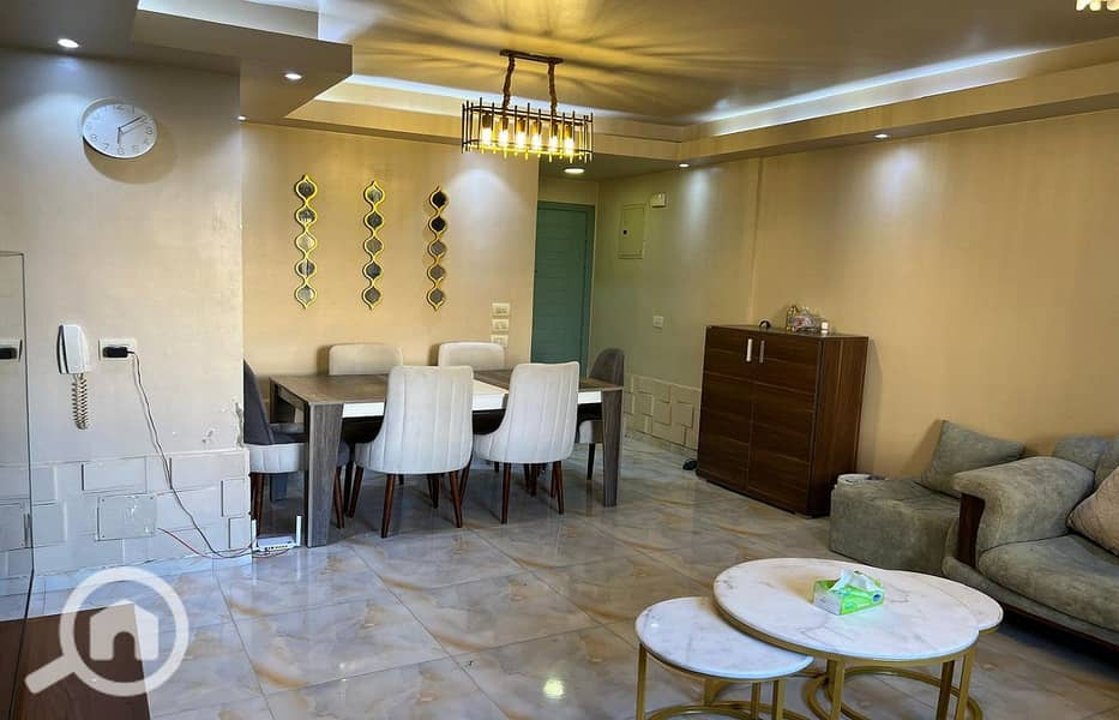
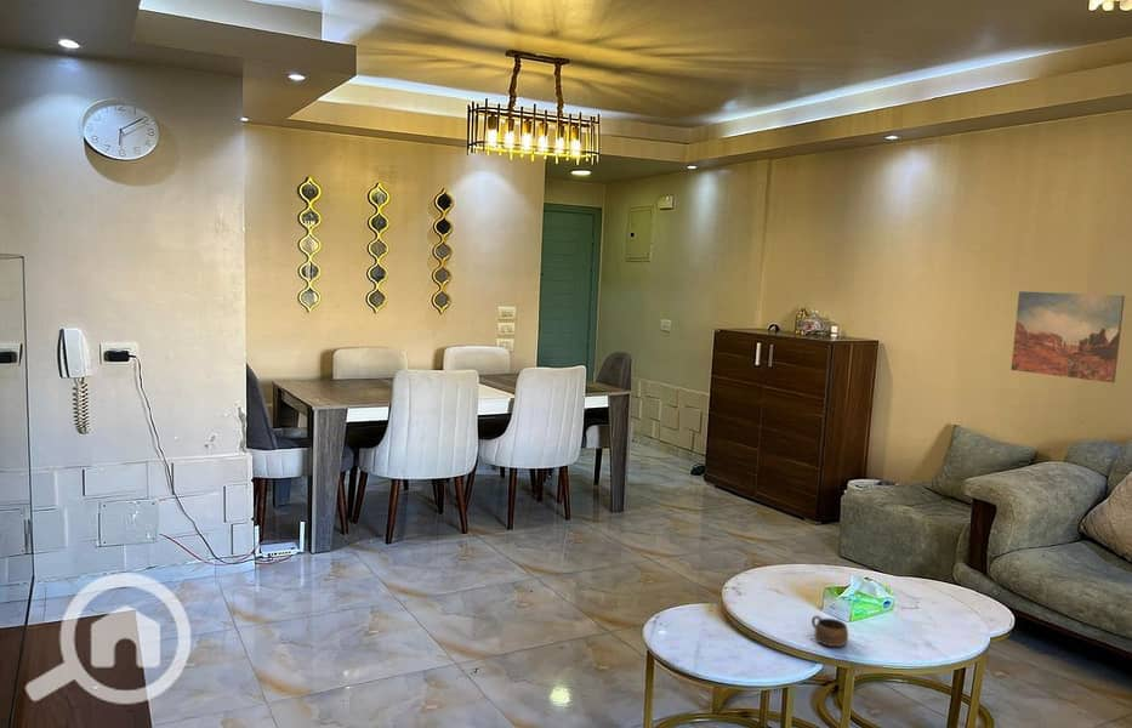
+ cup [810,614,849,648]
+ wall art [1009,290,1126,383]
